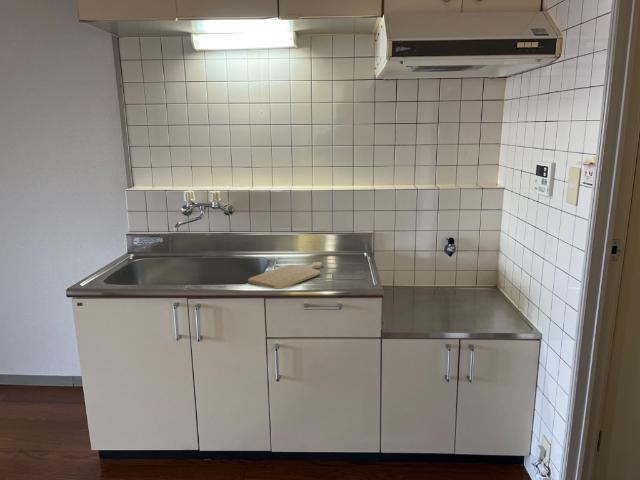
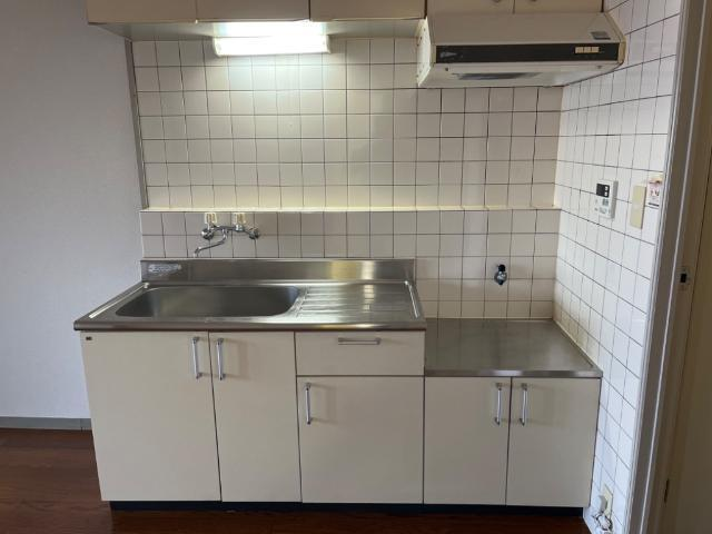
- chopping board [247,261,323,290]
